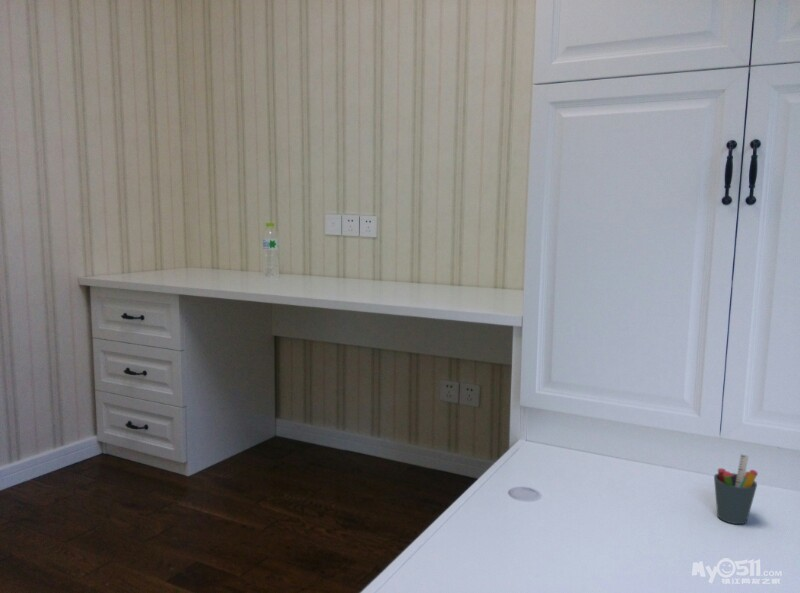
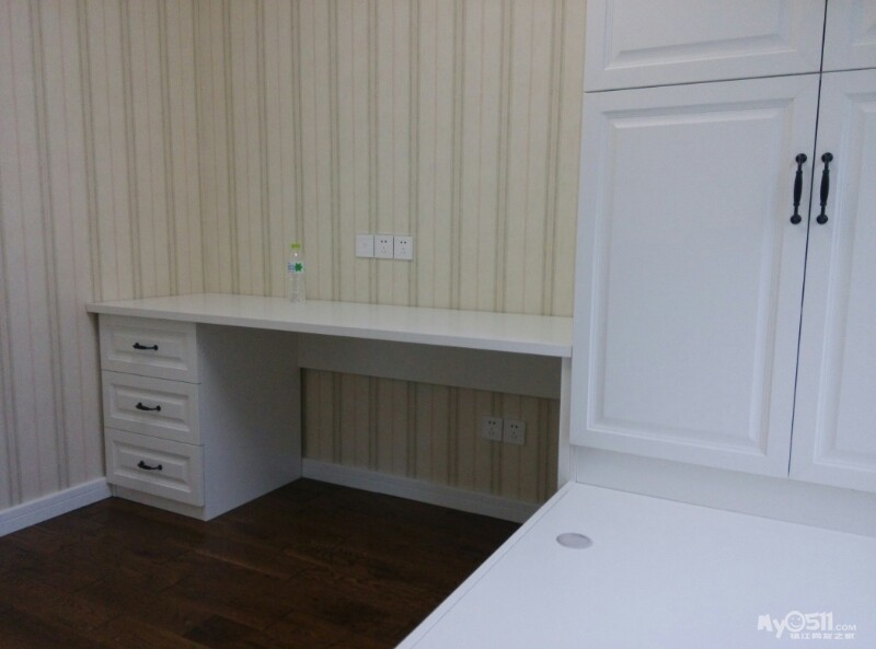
- pen holder [713,453,759,525]
